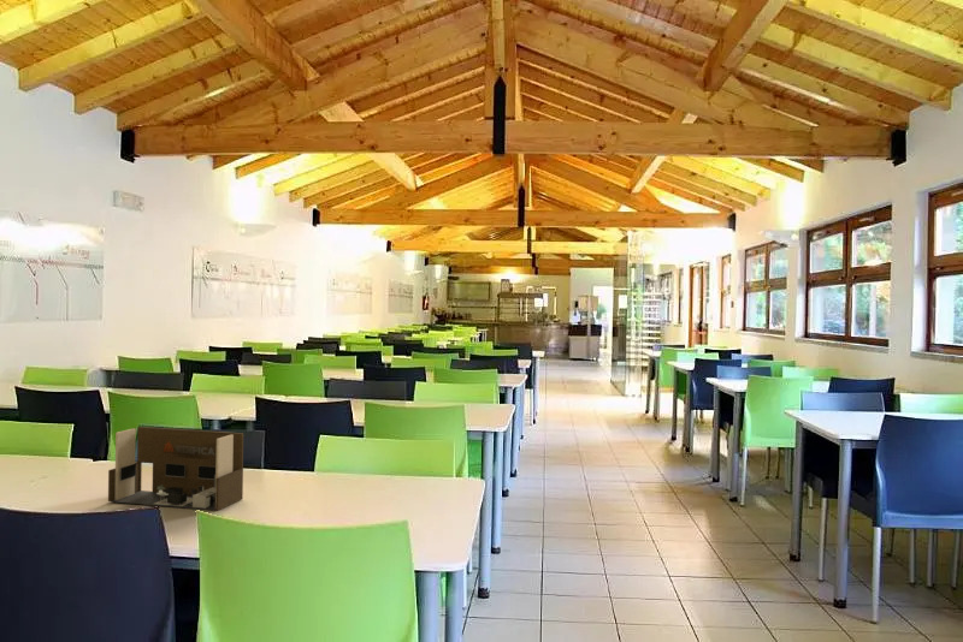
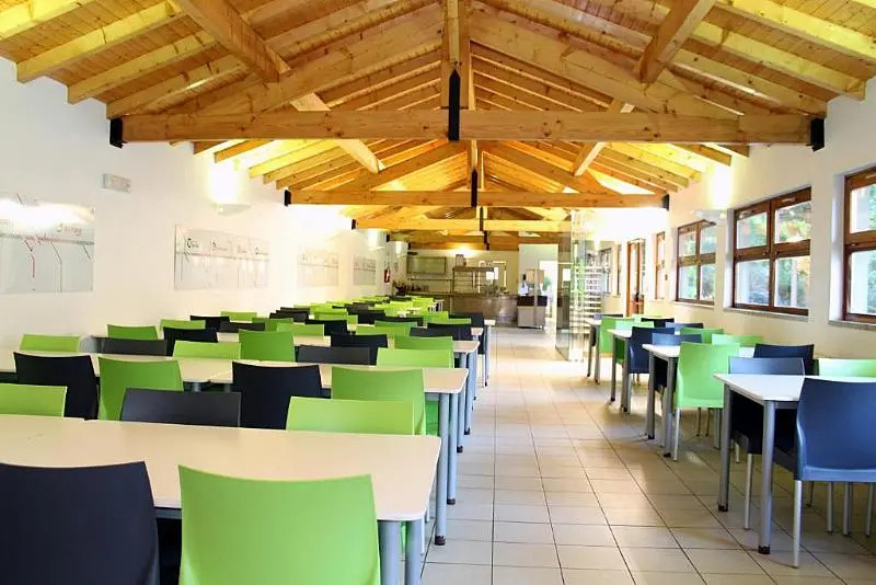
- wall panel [107,426,244,512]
